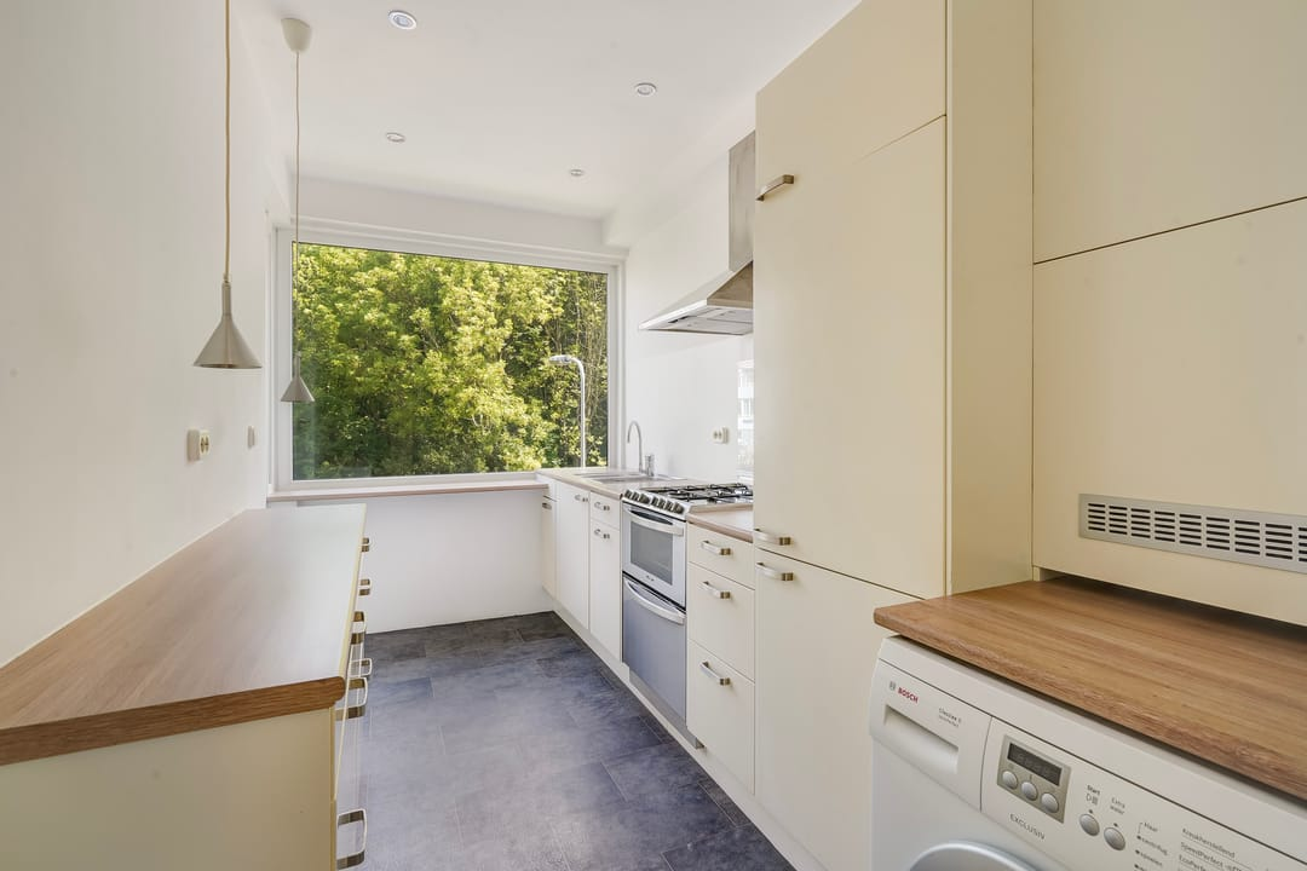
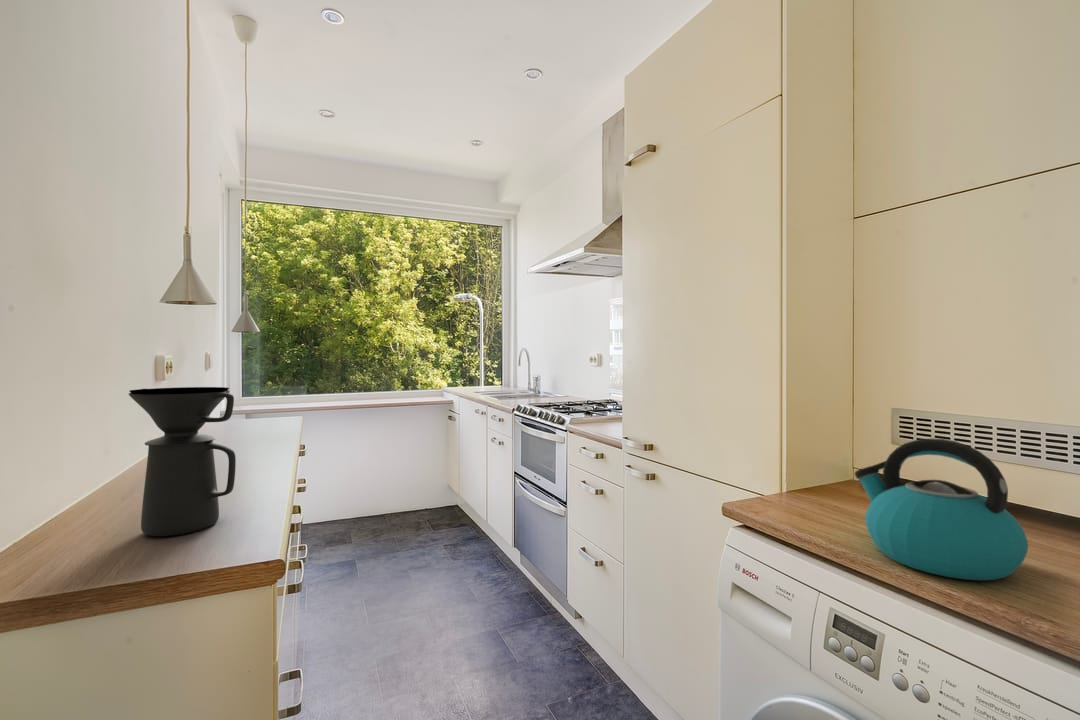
+ coffee maker [128,386,237,537]
+ kettle [854,438,1029,582]
